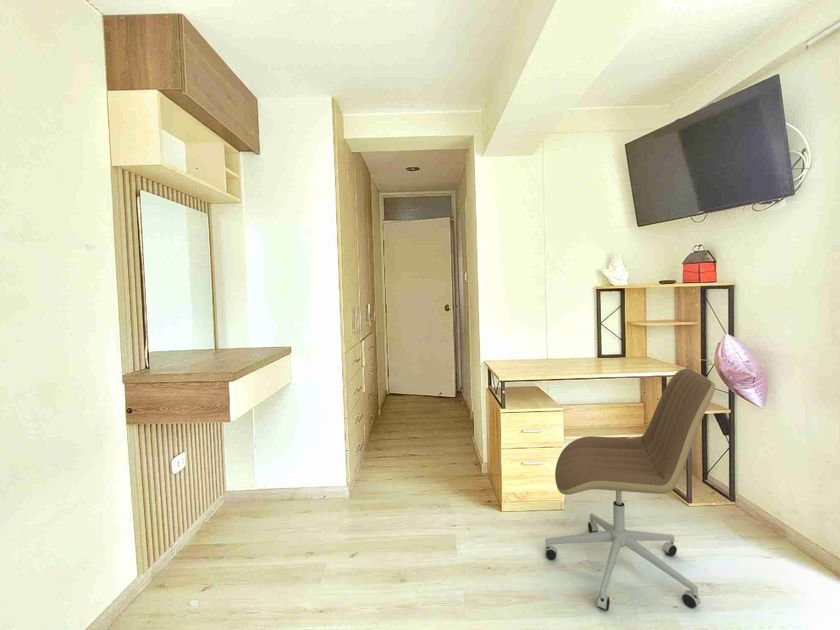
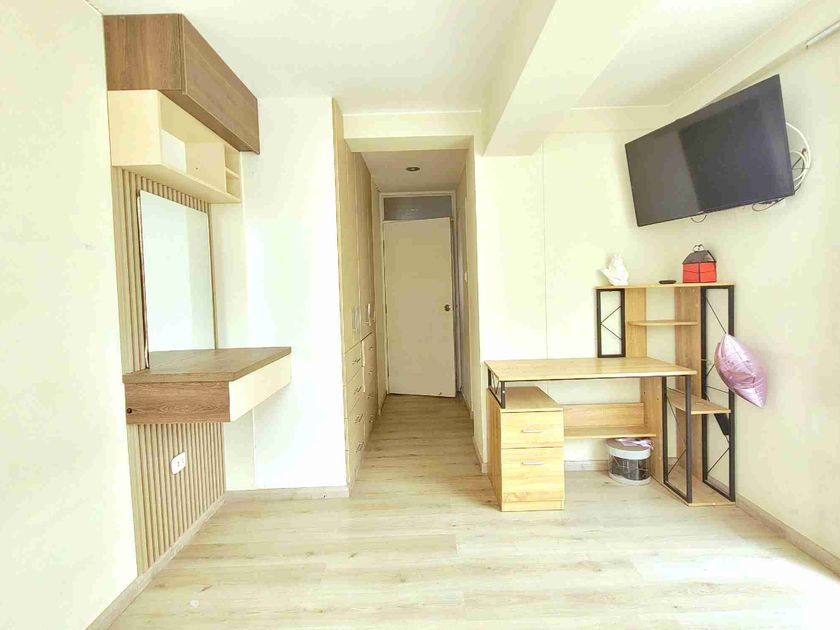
- office chair [544,367,716,612]
